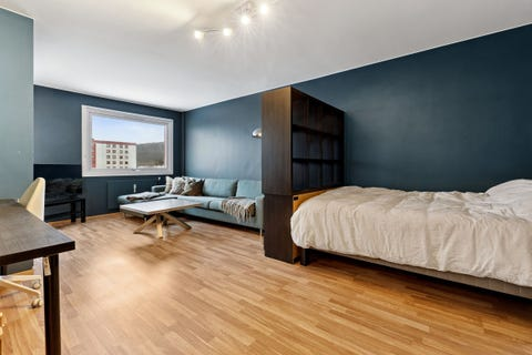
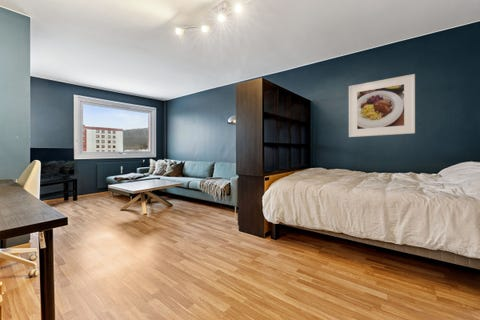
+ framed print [348,73,416,138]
